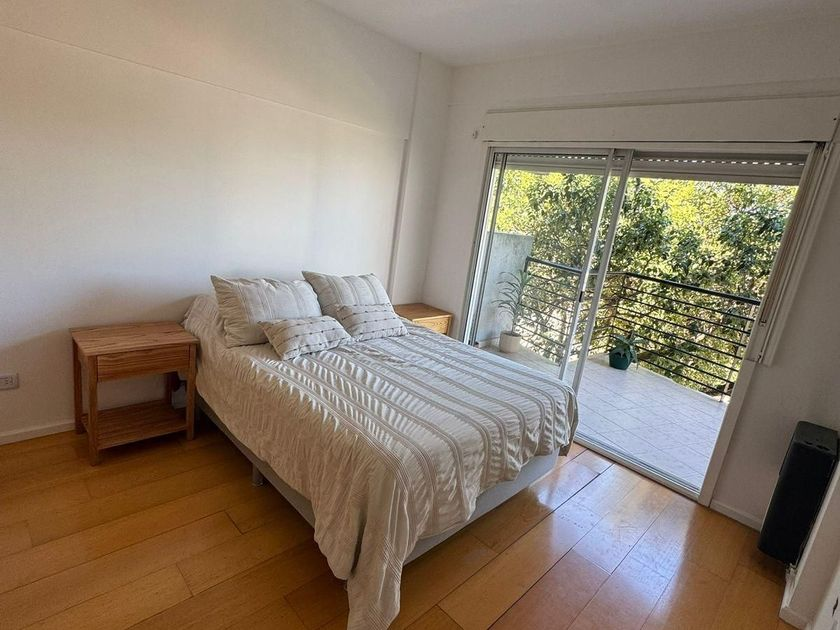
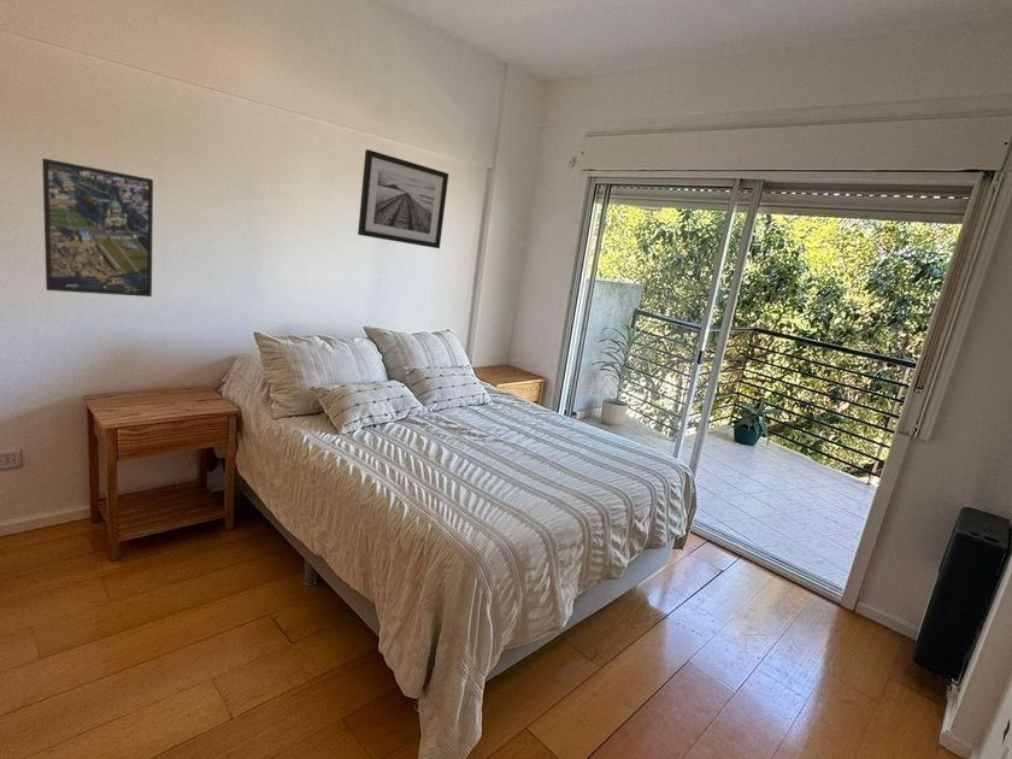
+ wall art [357,148,449,249]
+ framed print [41,158,154,298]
